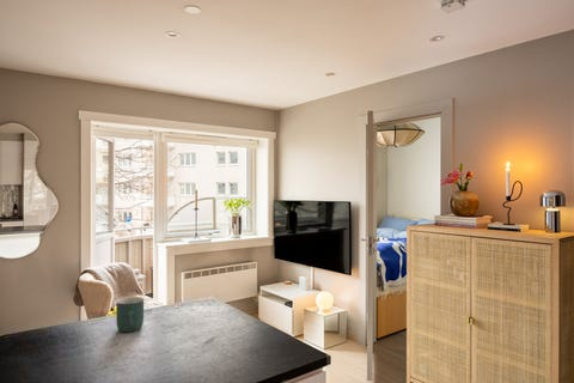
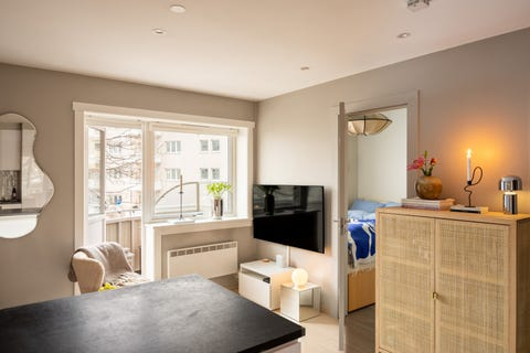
- mug [115,296,145,333]
